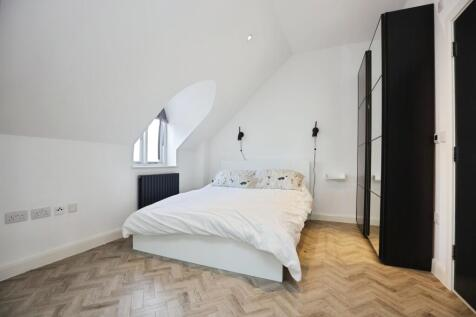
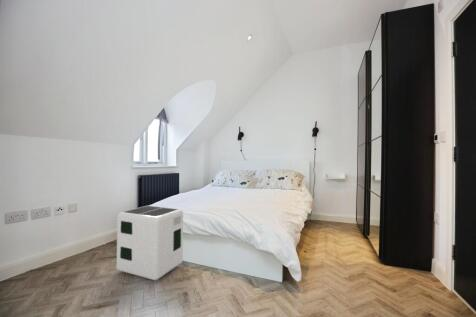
+ air purifier [116,205,184,281]
